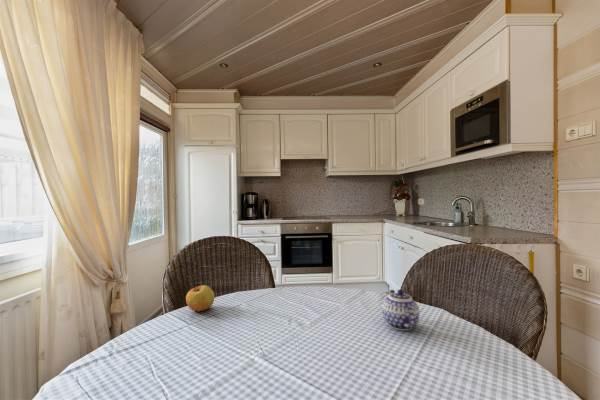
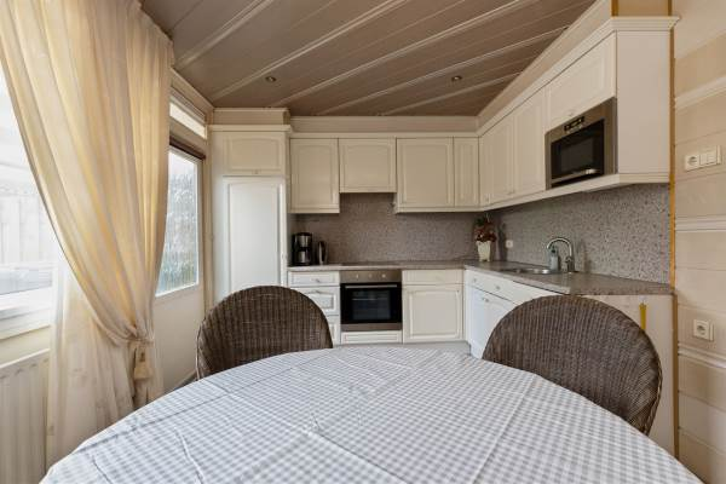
- teapot [381,289,420,332]
- apple [185,284,215,313]
